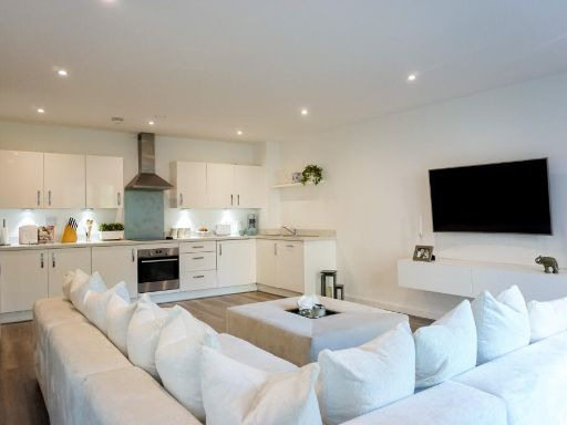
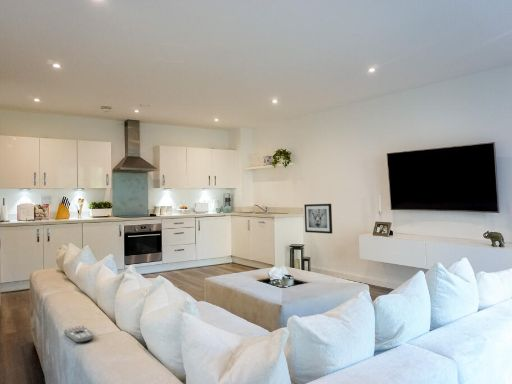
+ wall art [303,203,333,235]
+ remote control [63,325,95,344]
